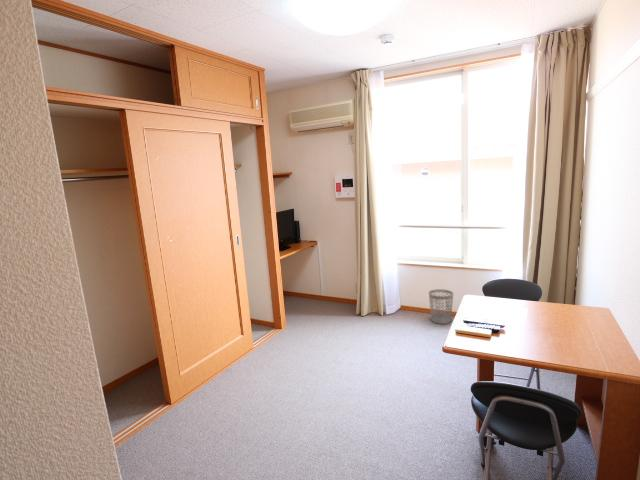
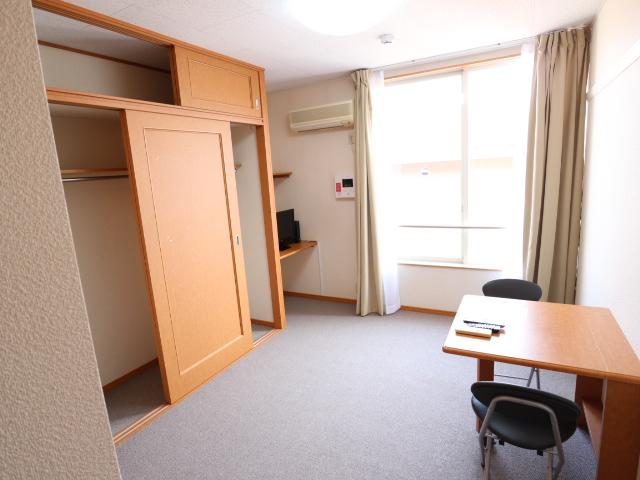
- wastebasket [428,288,454,325]
